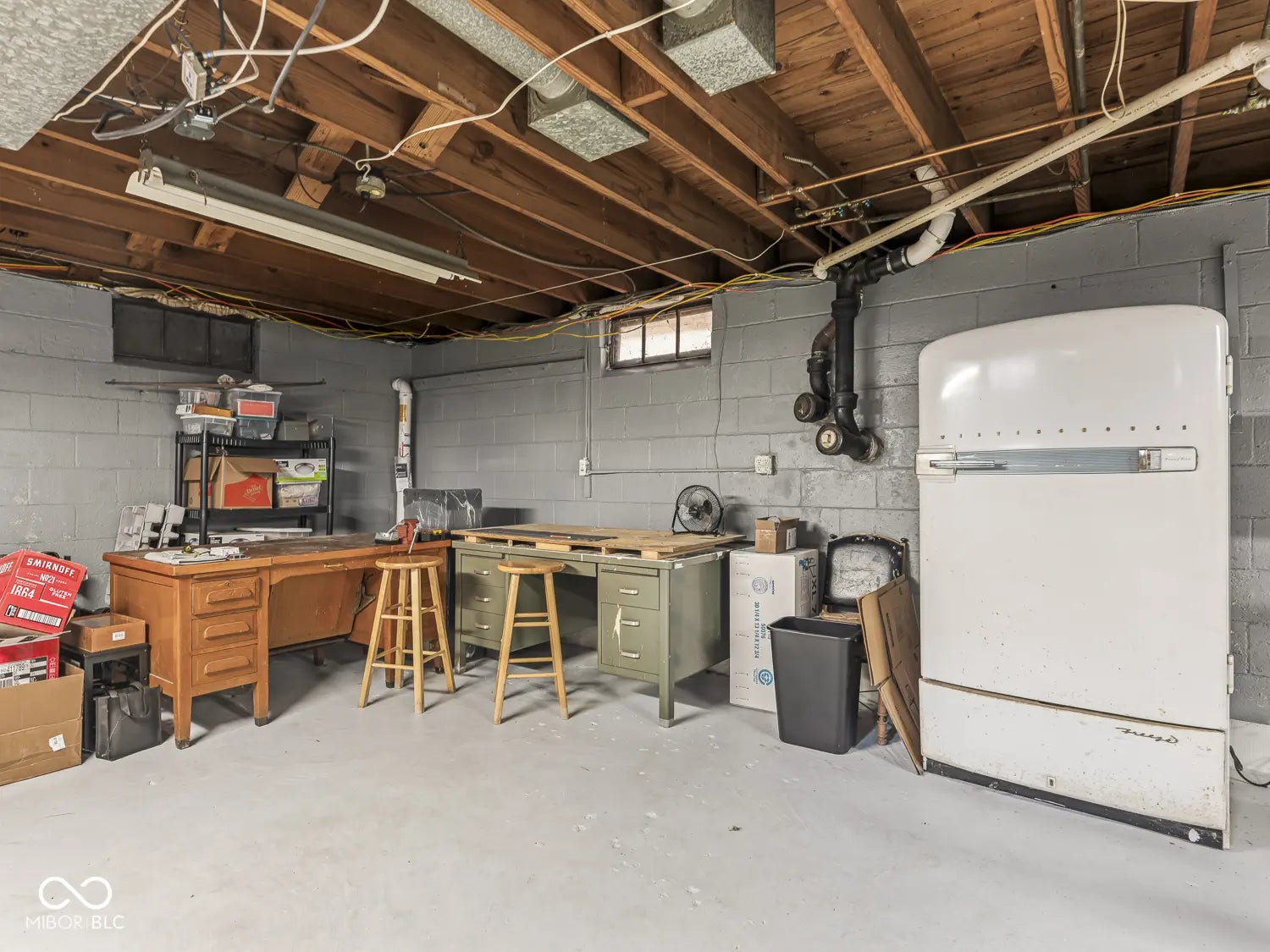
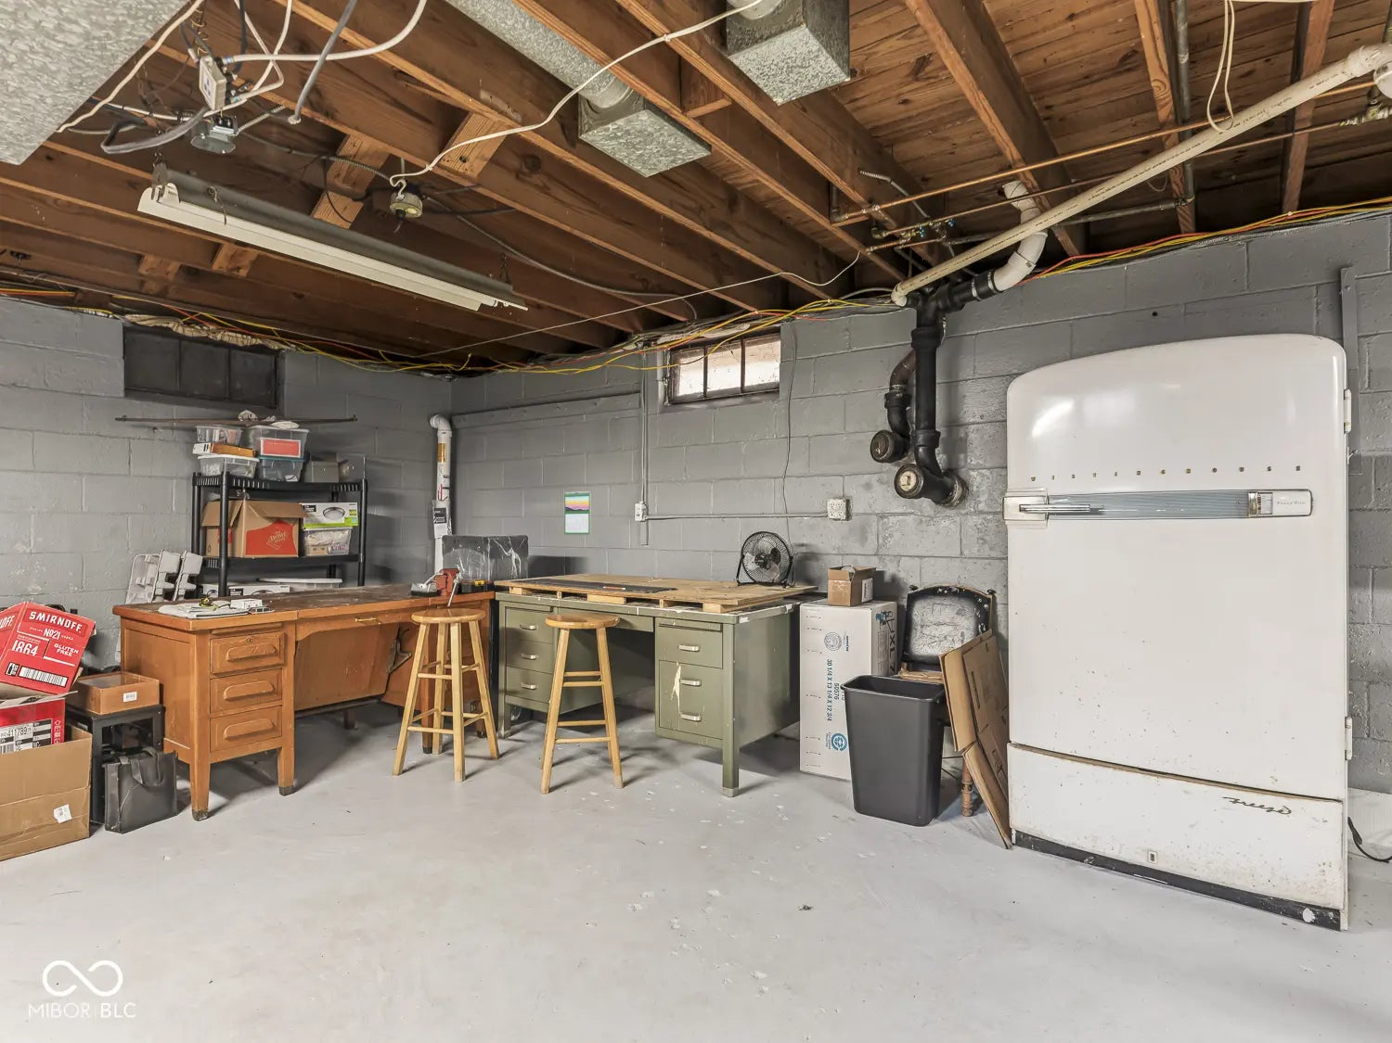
+ calendar [563,491,592,536]
